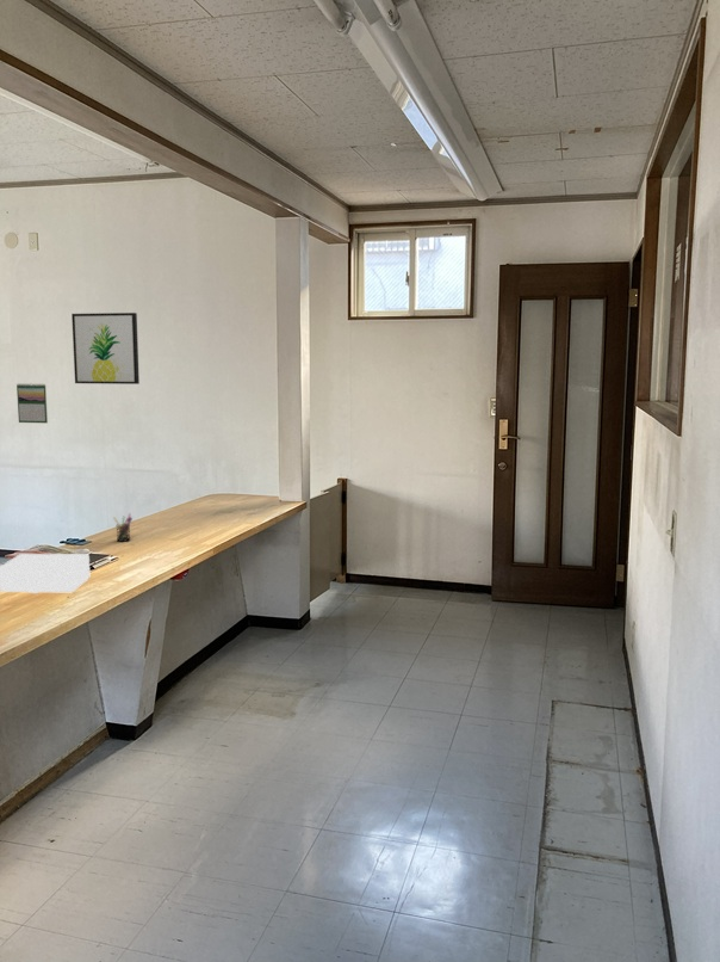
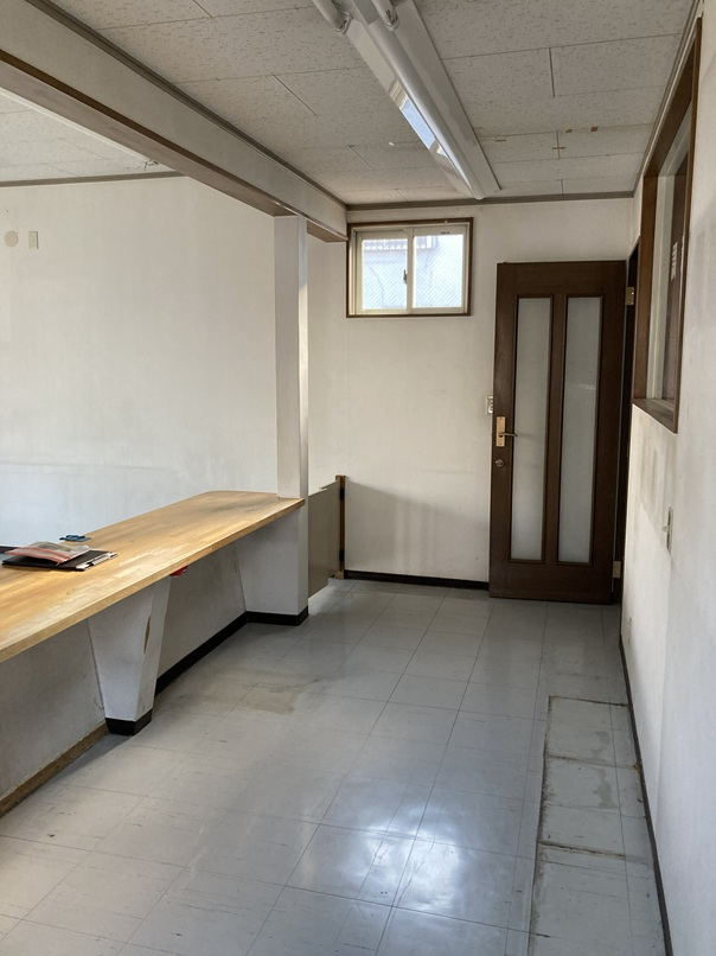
- tissue box [0,553,91,594]
- wall art [70,312,141,386]
- pen holder [112,512,134,543]
- calendar [15,382,49,424]
